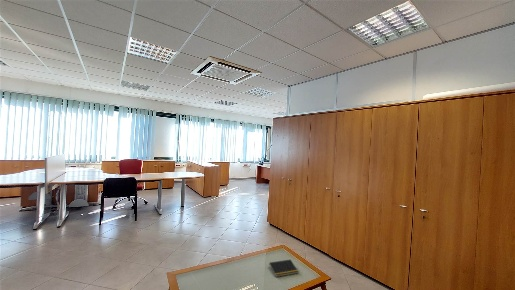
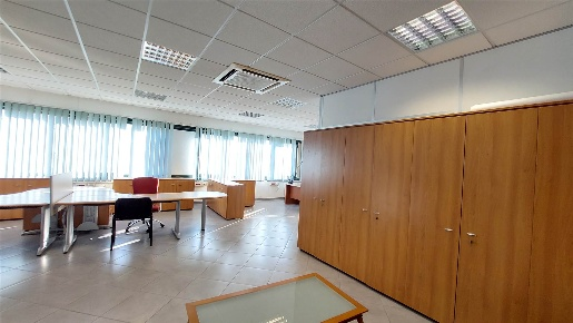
- notepad [268,259,299,278]
